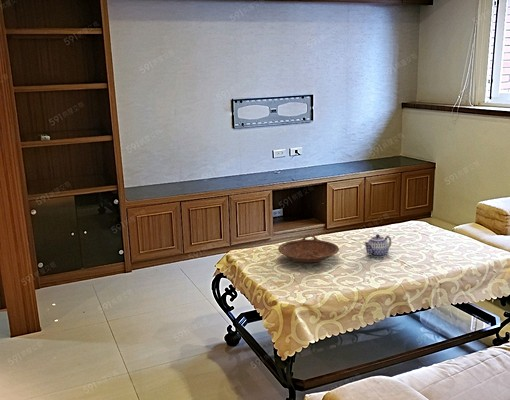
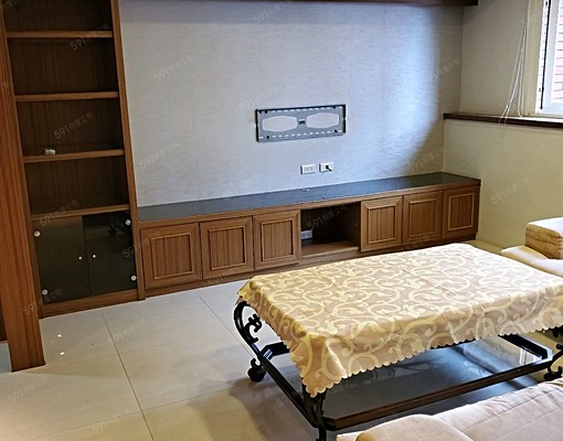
- teapot [363,233,392,258]
- bowl [277,233,340,263]
